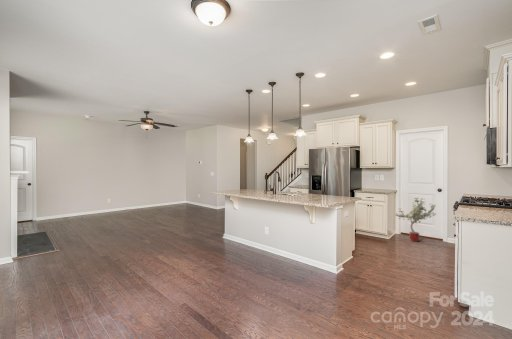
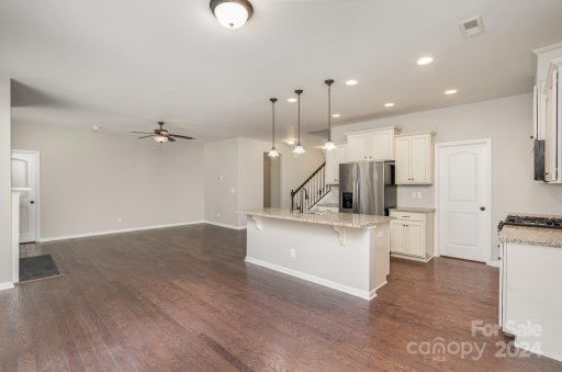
- potted tree [394,197,437,243]
